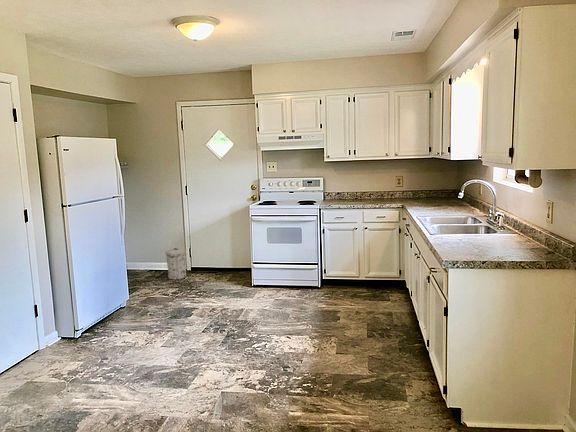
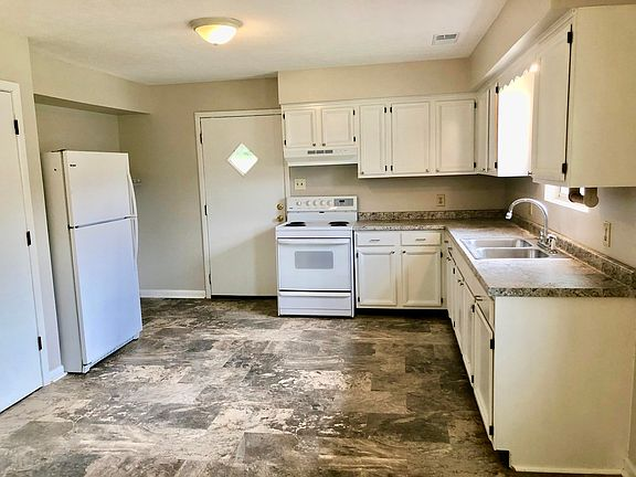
- trash can [165,247,187,281]
